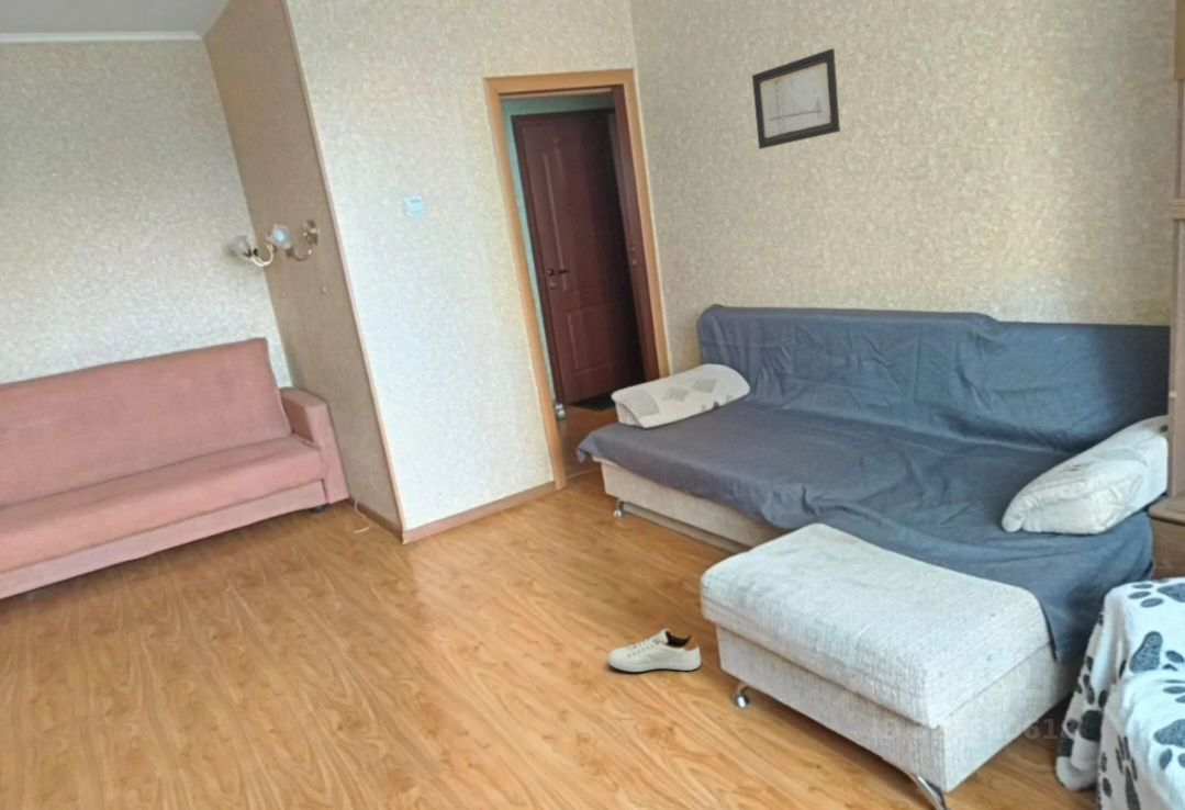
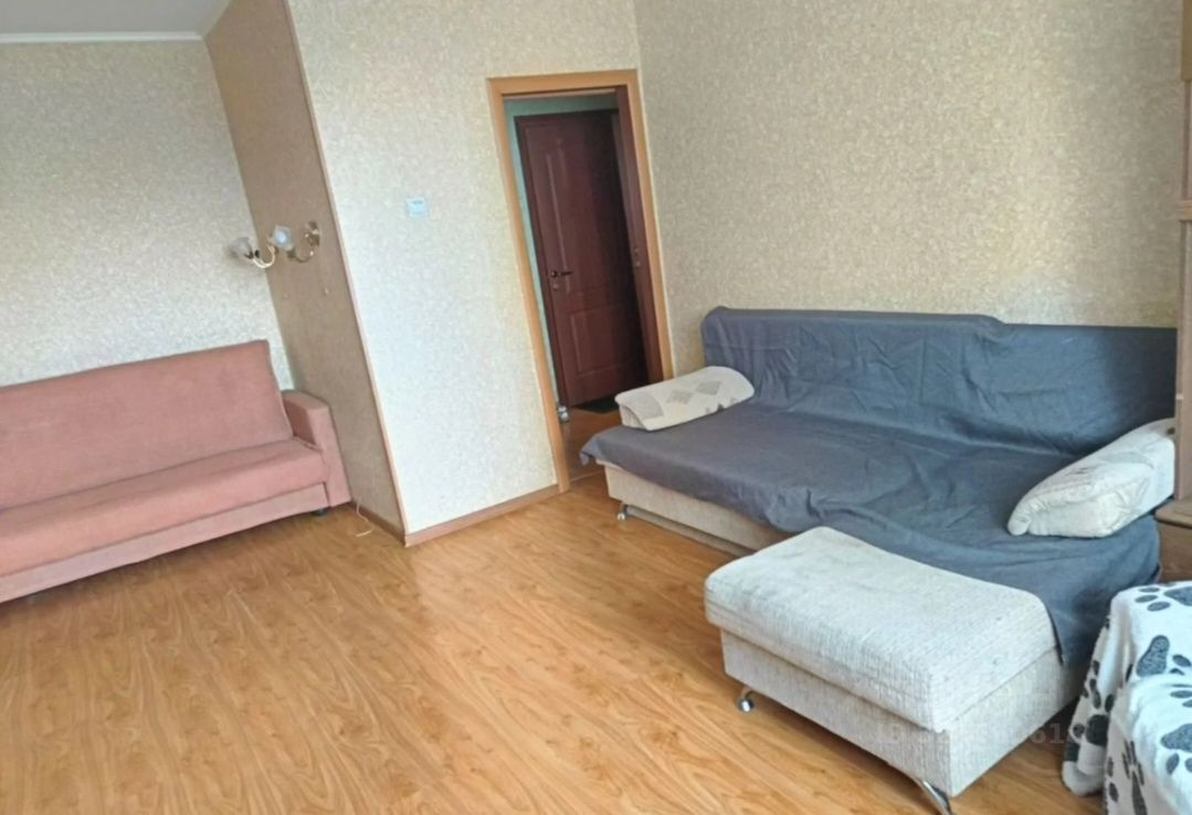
- shoe [607,628,702,673]
- wall art [751,47,841,150]
